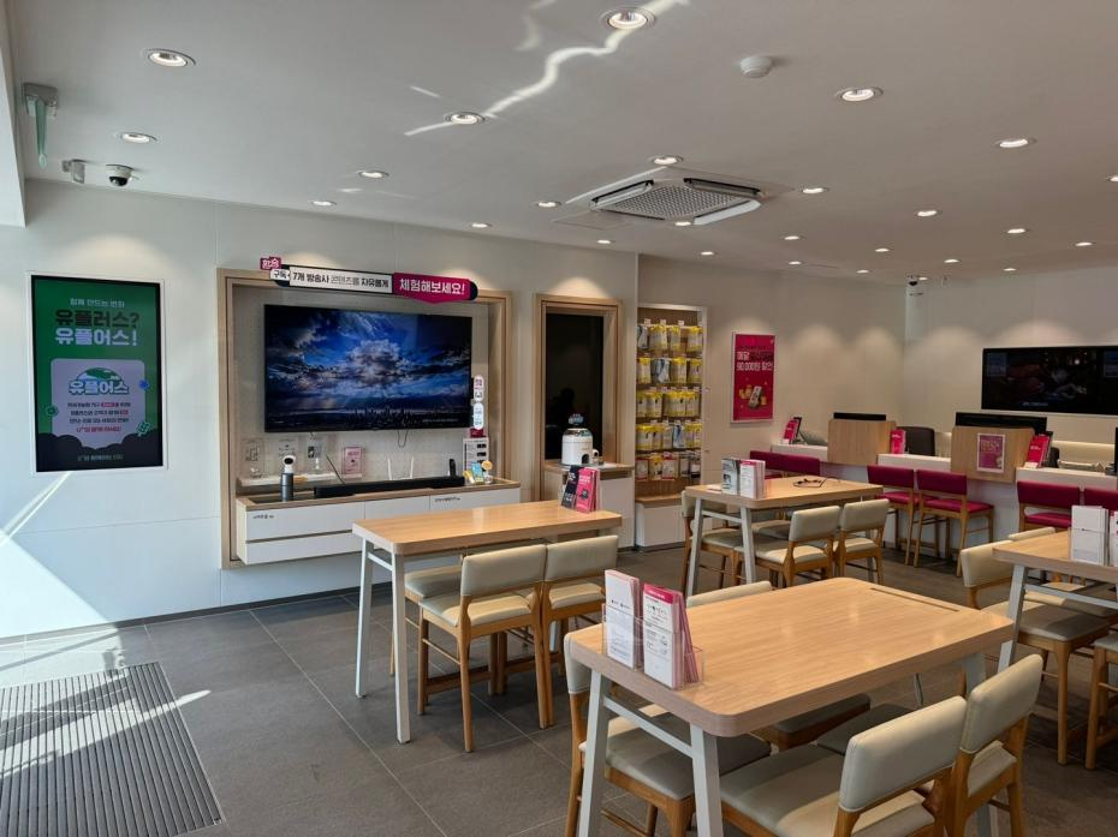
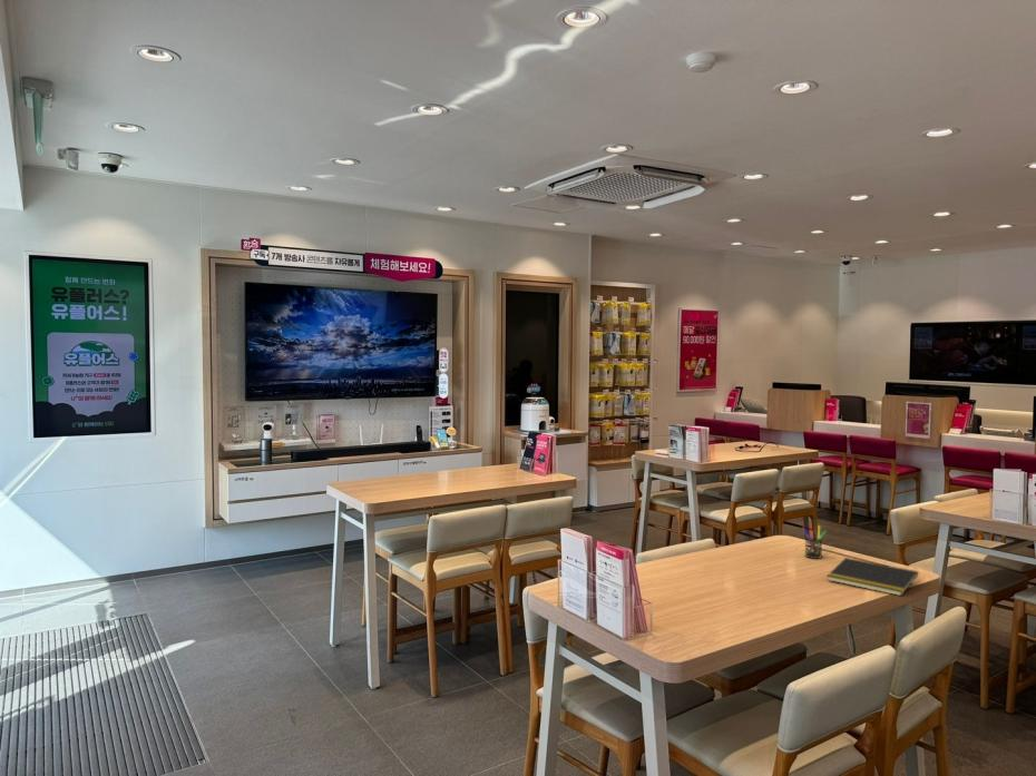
+ pen holder [801,523,828,560]
+ notepad [825,557,919,597]
